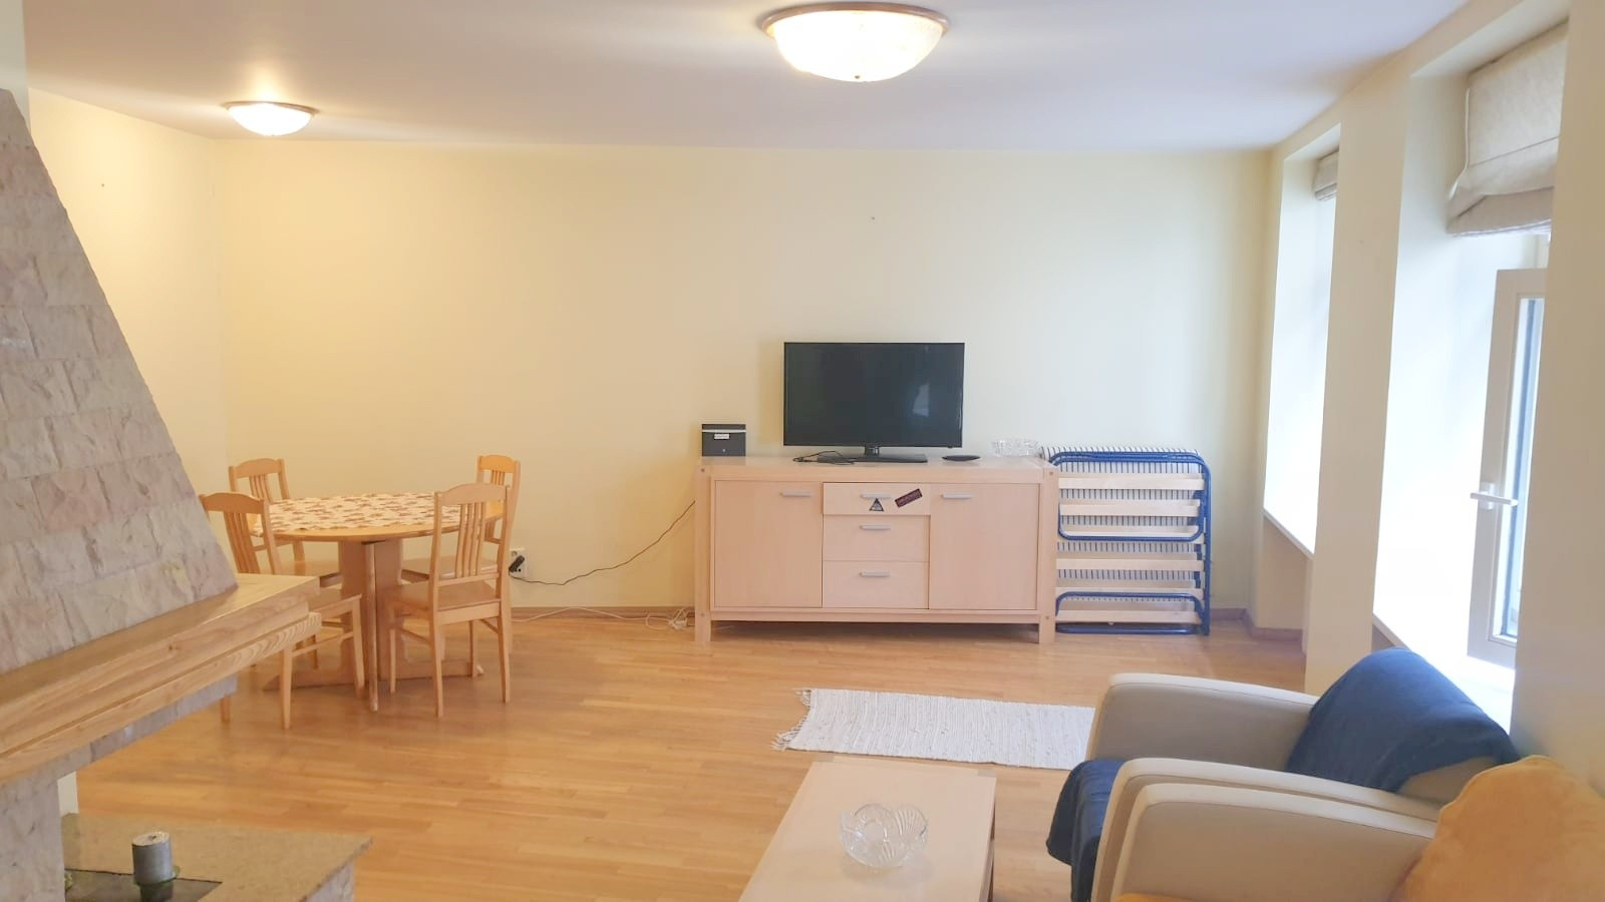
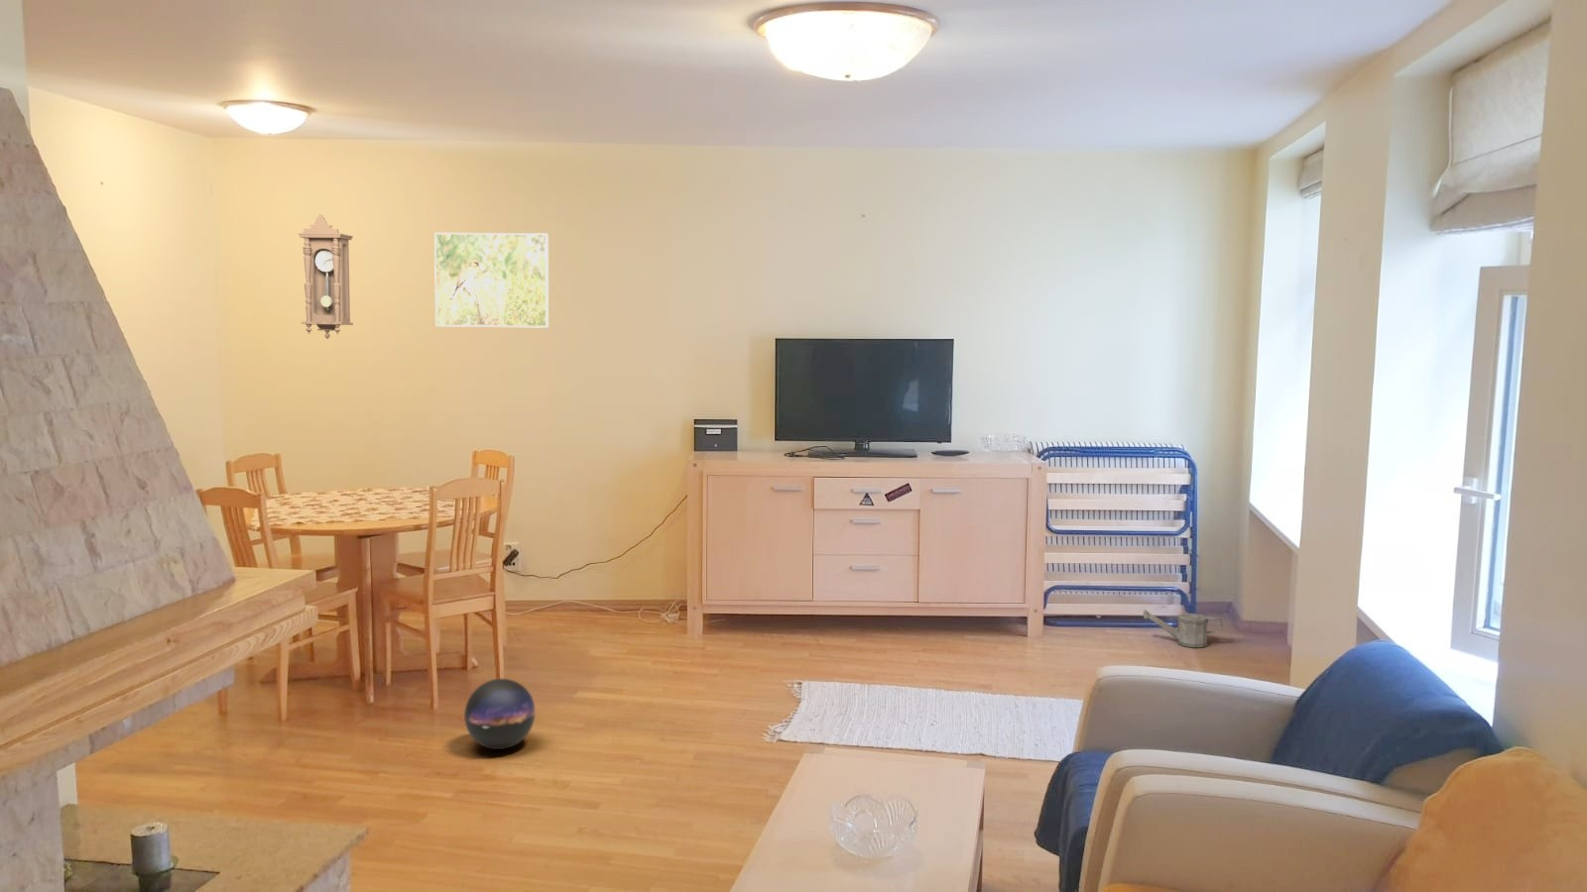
+ ball [463,677,536,750]
+ watering can [1142,609,1224,648]
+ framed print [434,232,549,329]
+ pendulum clock [296,213,354,340]
